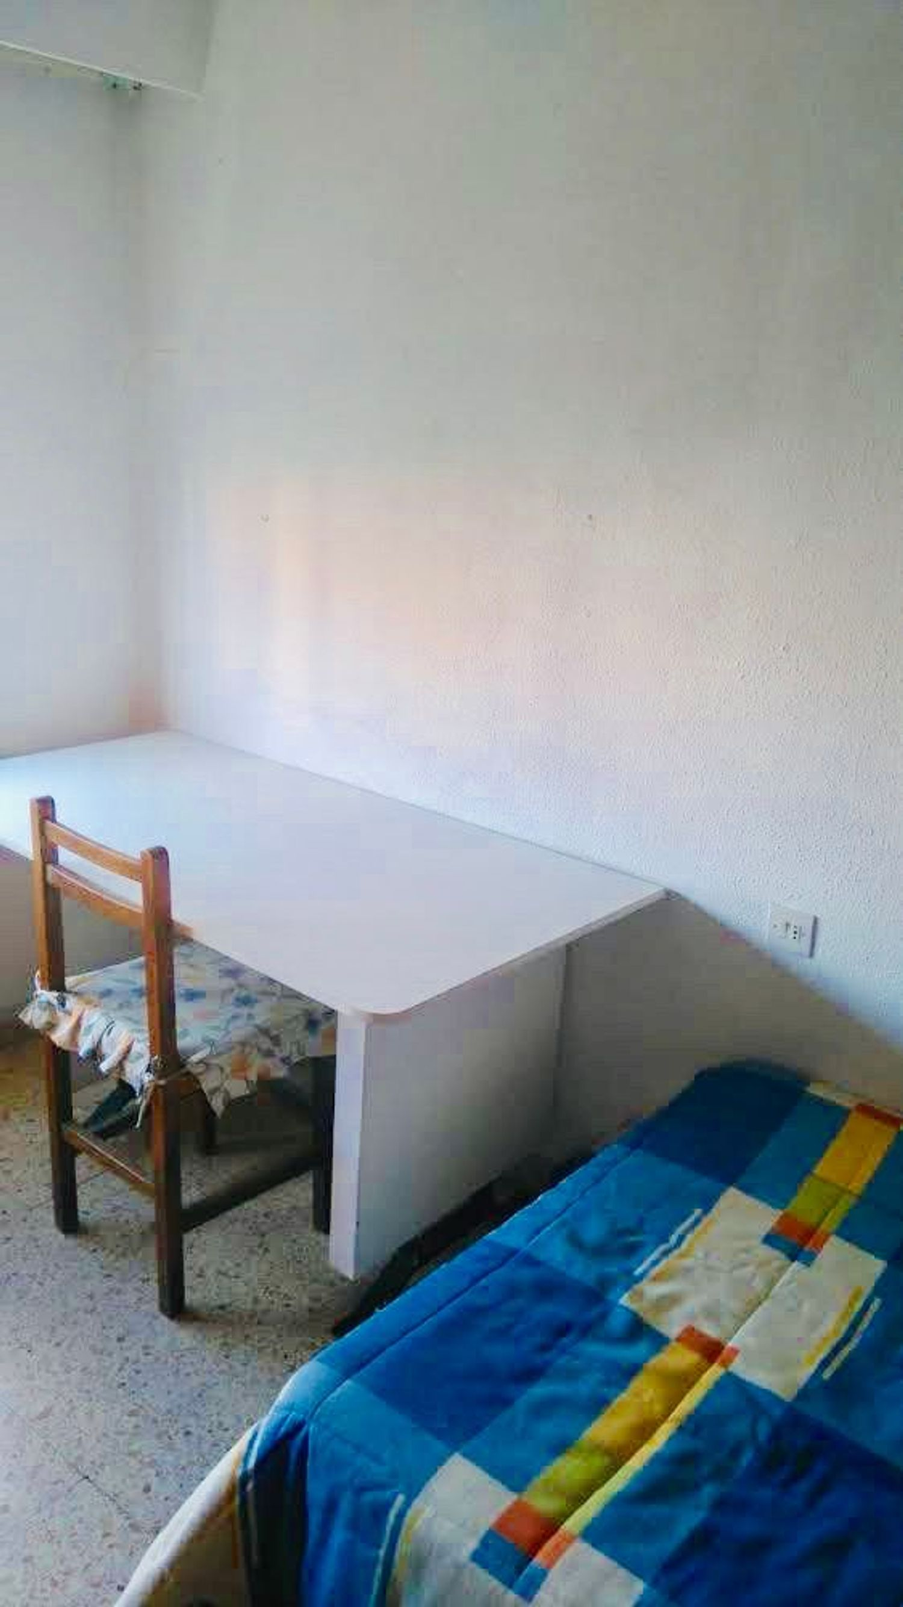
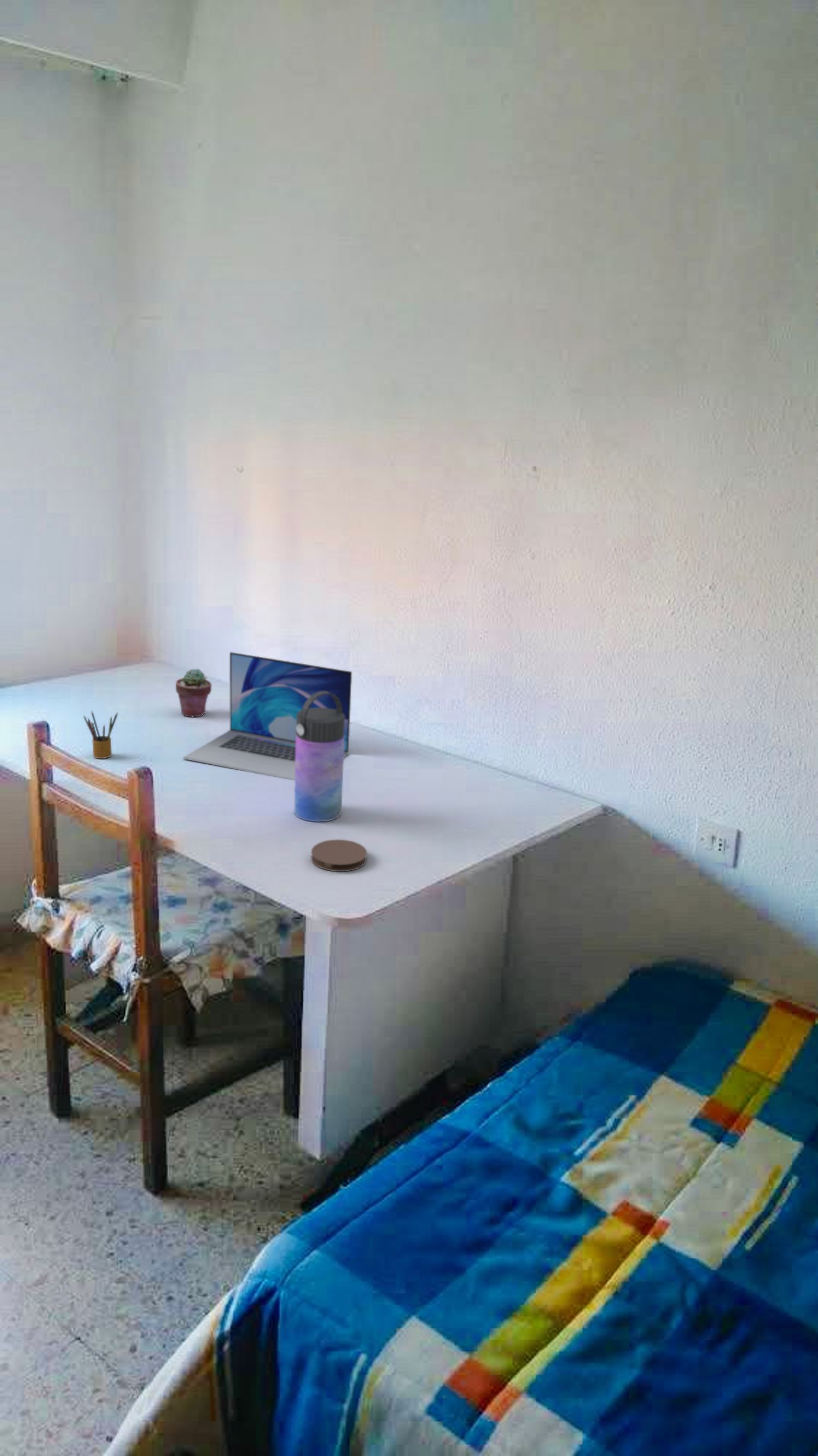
+ potted succulent [175,668,212,717]
+ laptop [183,651,352,781]
+ pencil box [83,710,118,759]
+ coaster [311,839,368,872]
+ water bottle [293,691,345,823]
